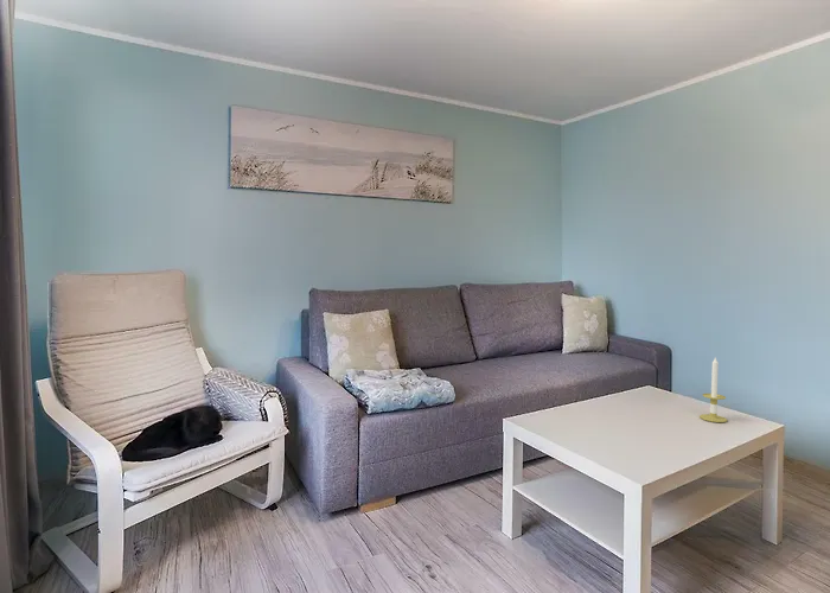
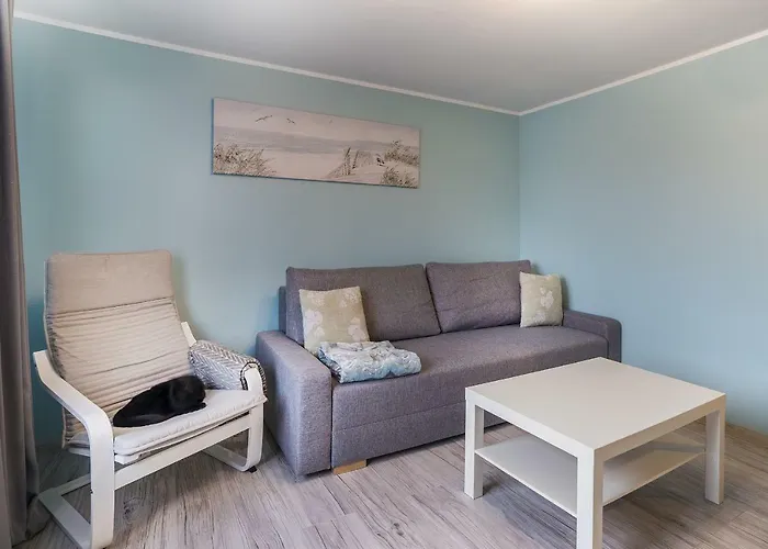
- candle [698,356,728,423]
